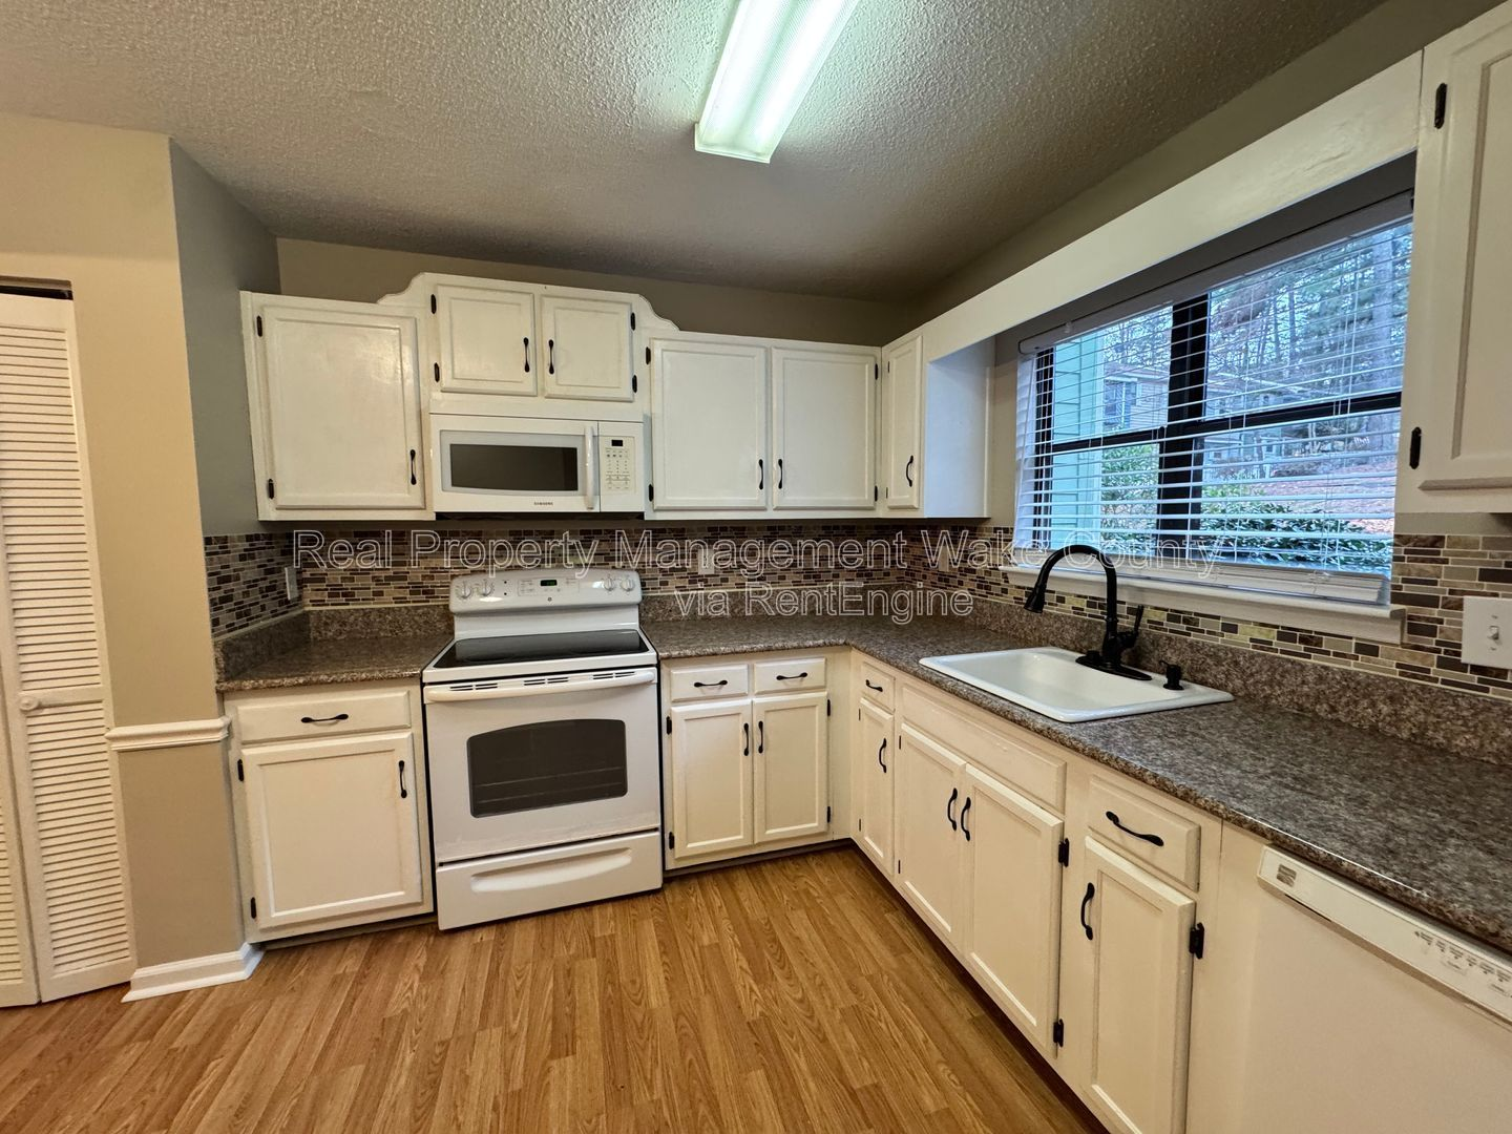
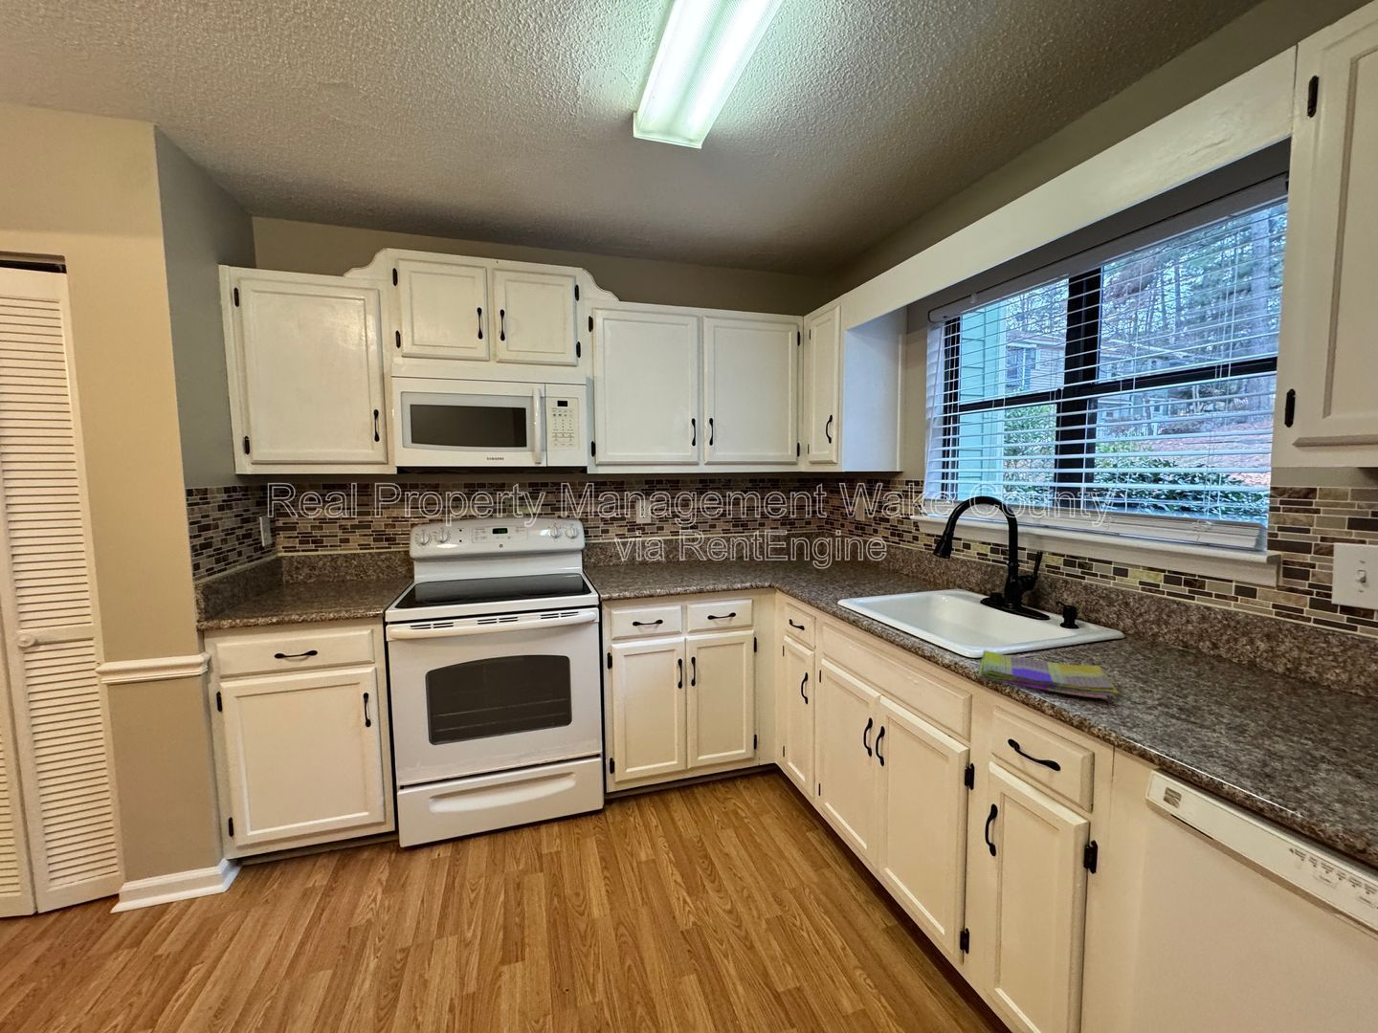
+ dish towel [977,650,1119,700]
